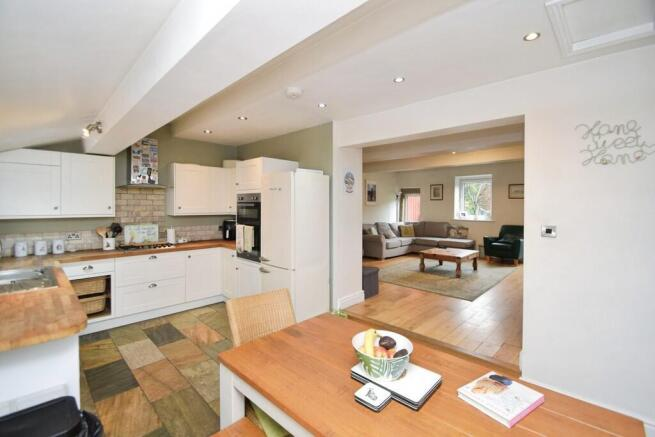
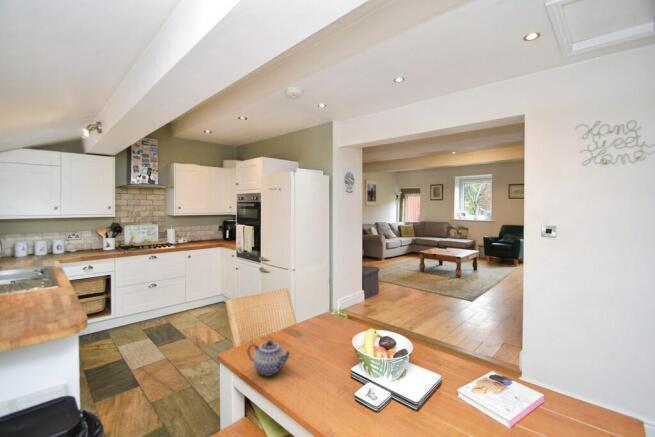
+ teapot [246,339,293,377]
